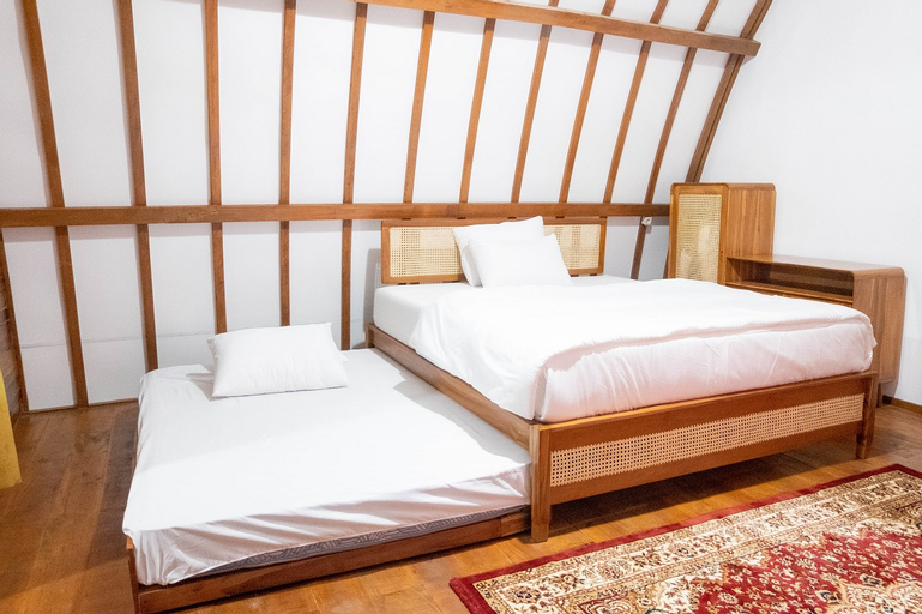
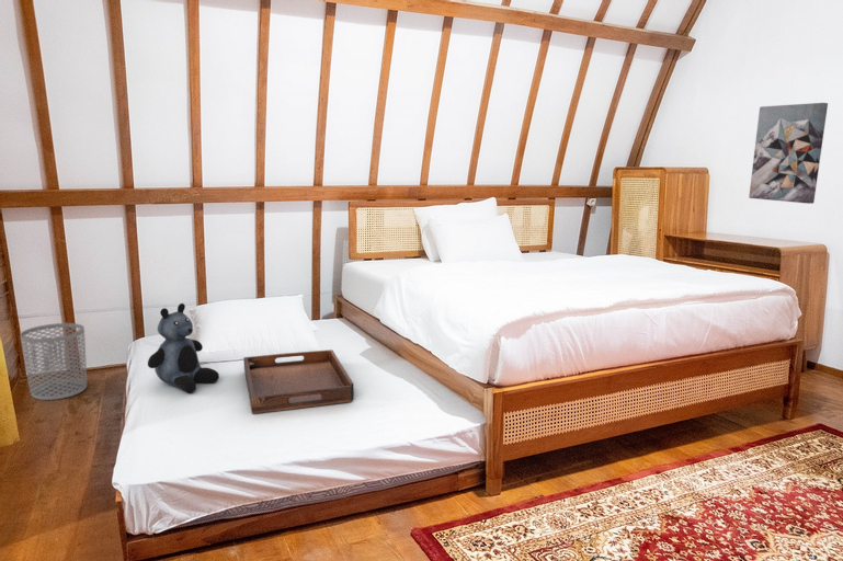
+ waste bin [19,322,88,401]
+ wall art [748,102,829,205]
+ teddy bear [147,302,220,394]
+ serving tray [242,348,355,415]
